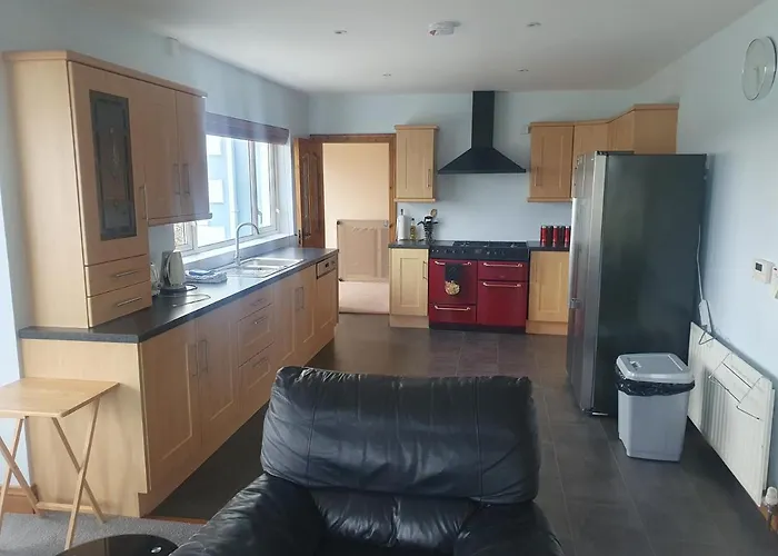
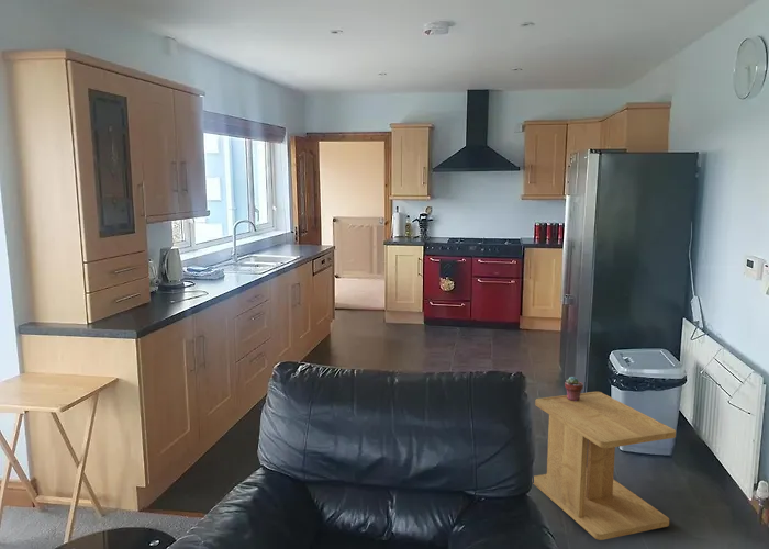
+ side table [533,391,677,541]
+ potted succulent [564,376,584,401]
